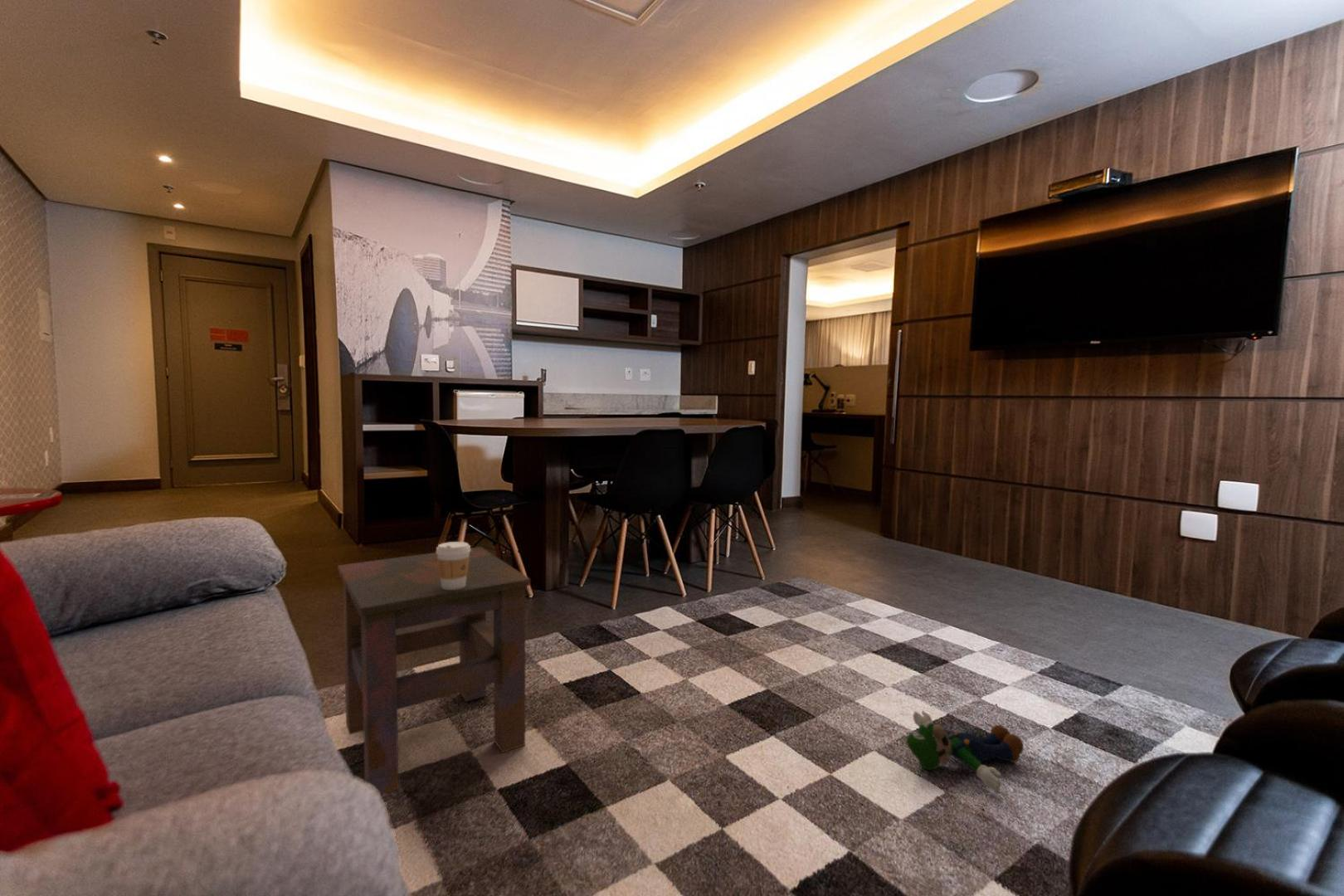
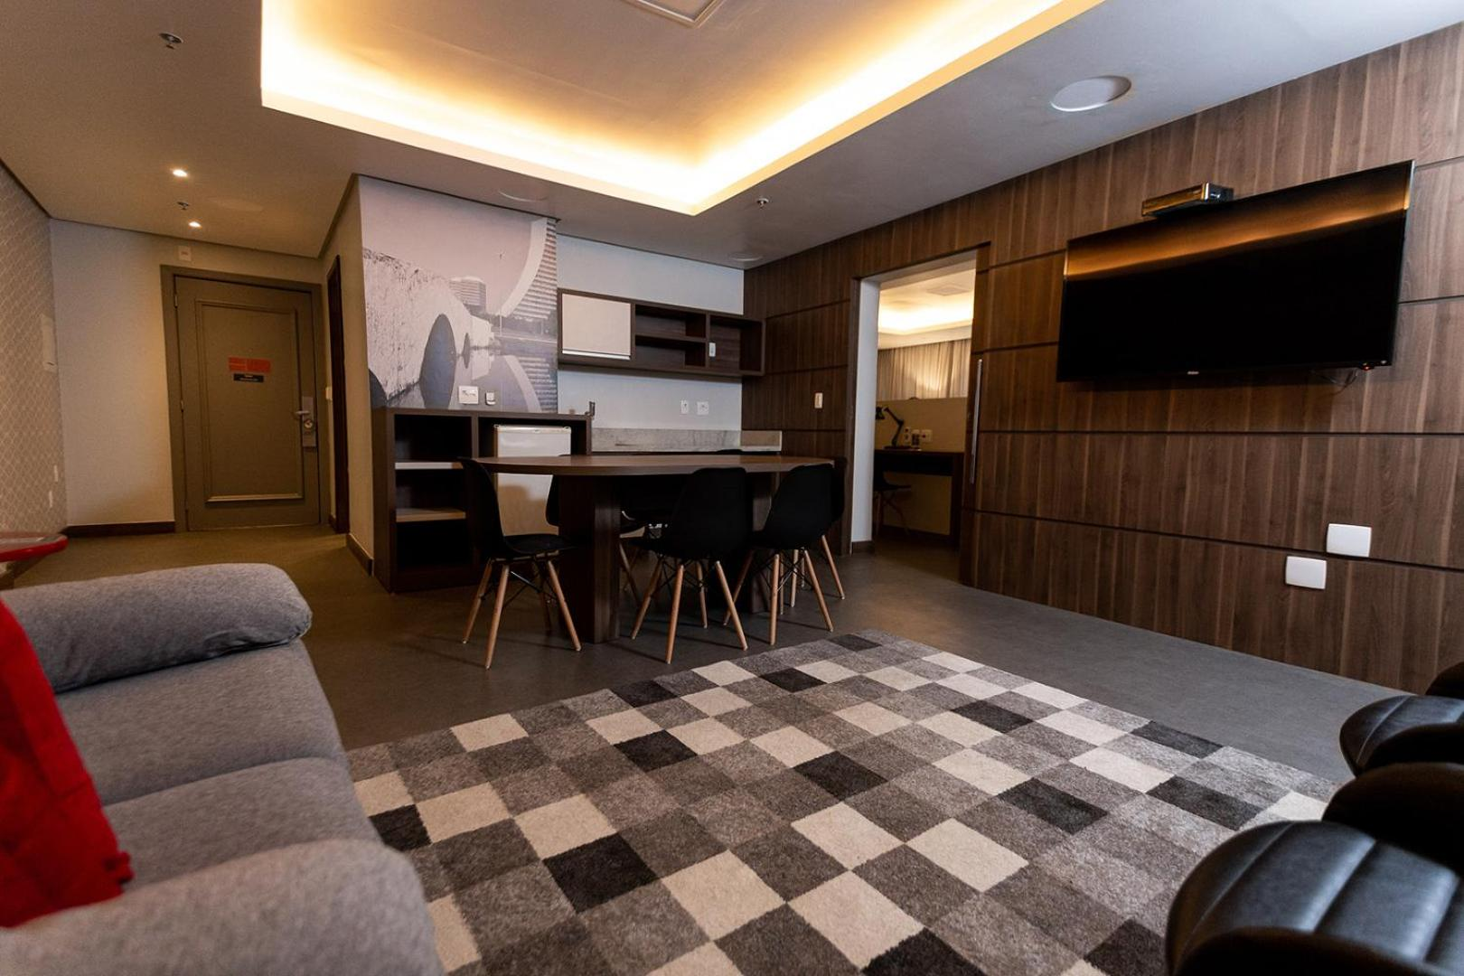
- plush toy [906,710,1025,795]
- coffee cup [436,541,471,590]
- side table [337,546,531,796]
